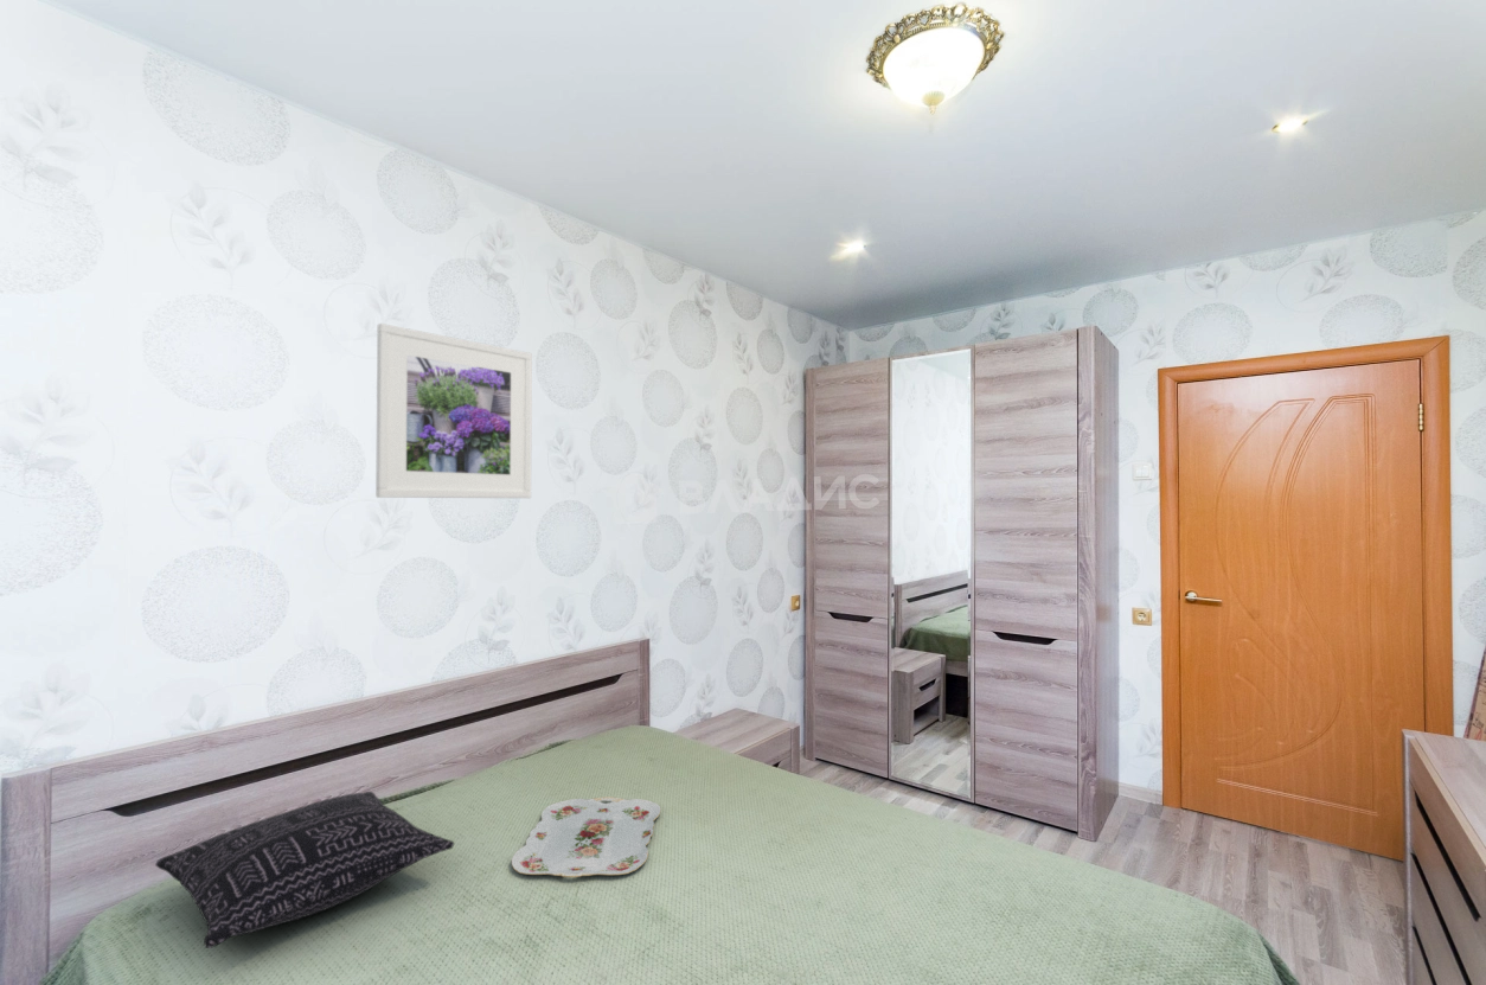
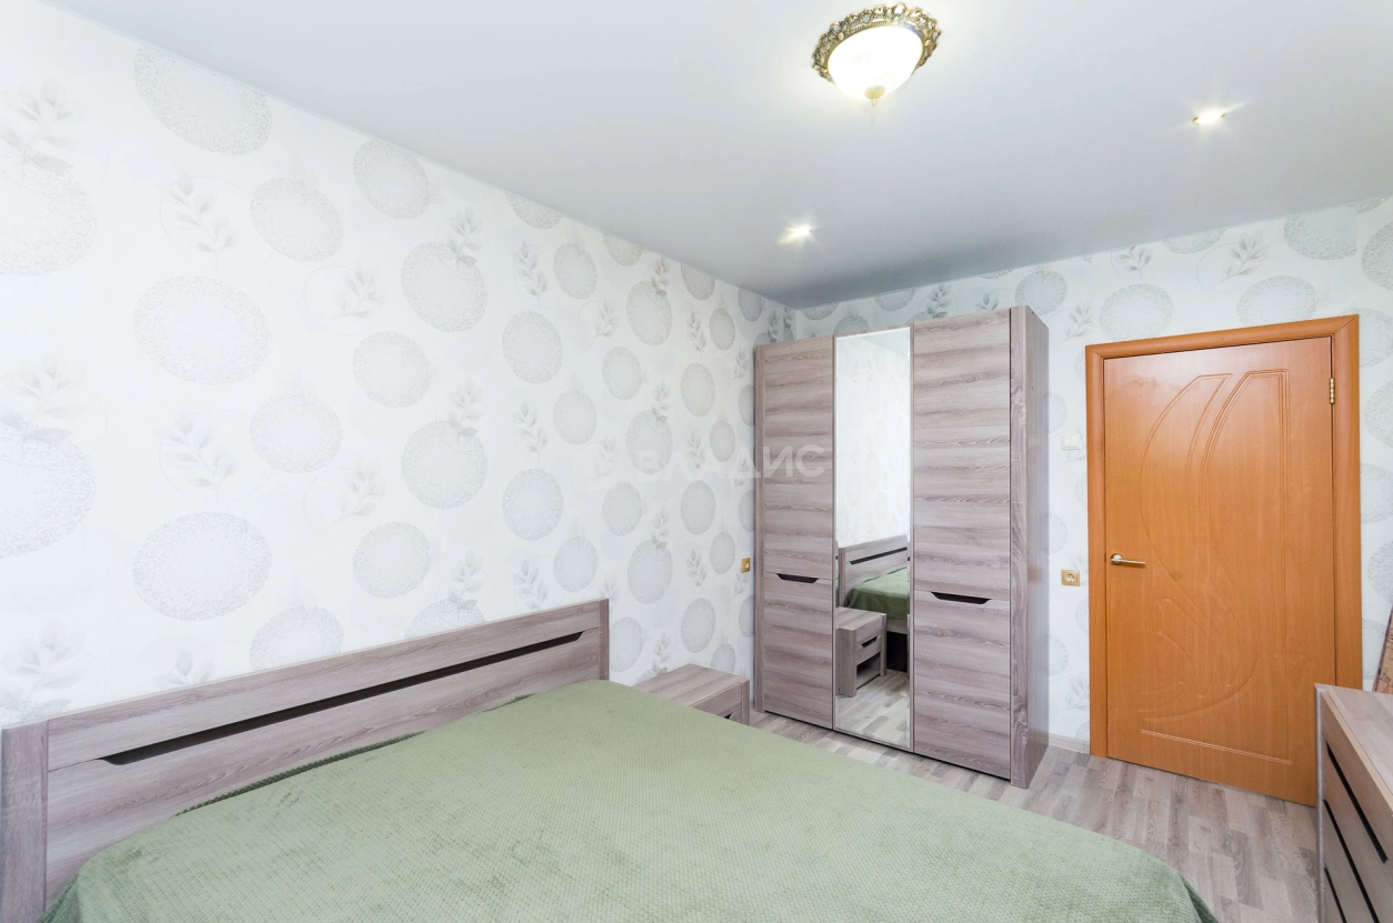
- serving tray [511,795,662,878]
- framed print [374,322,533,499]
- pillow [154,791,455,949]
